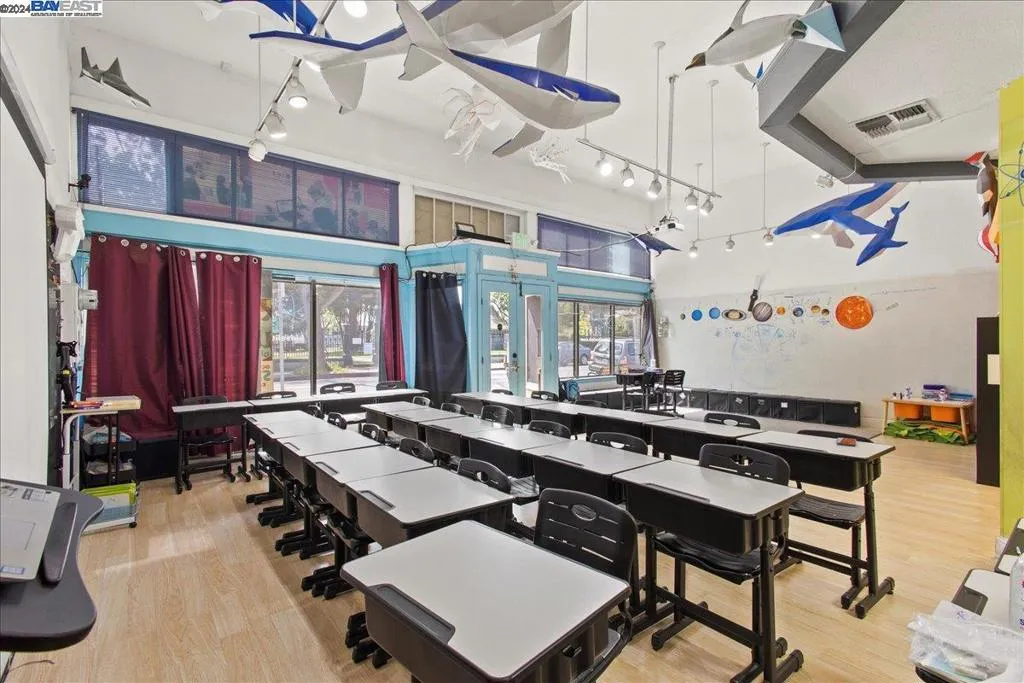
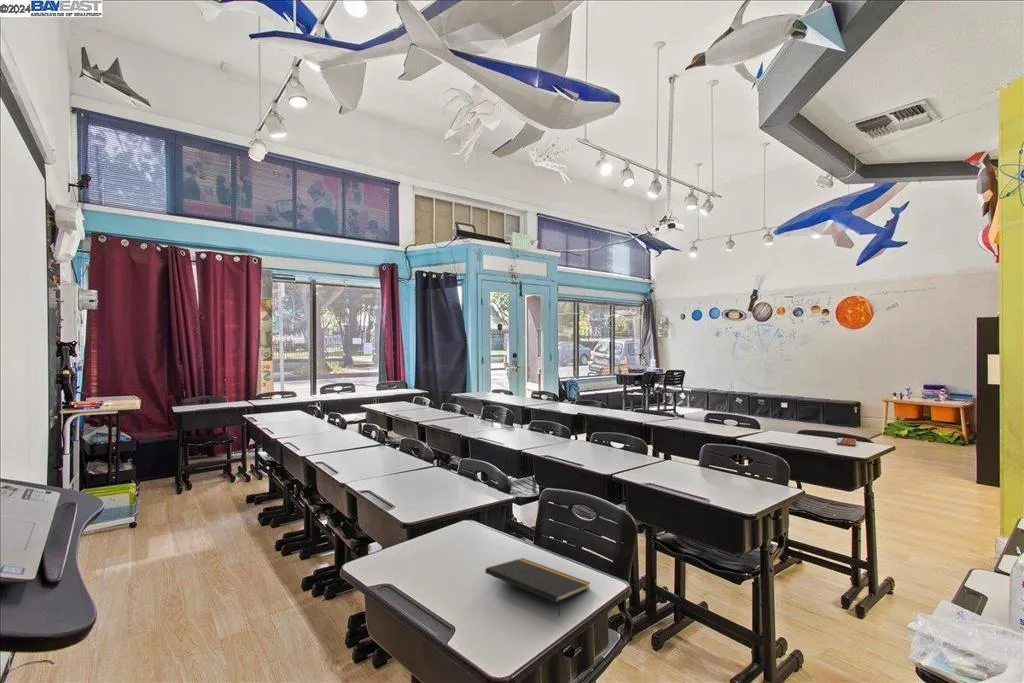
+ notepad [484,557,591,618]
